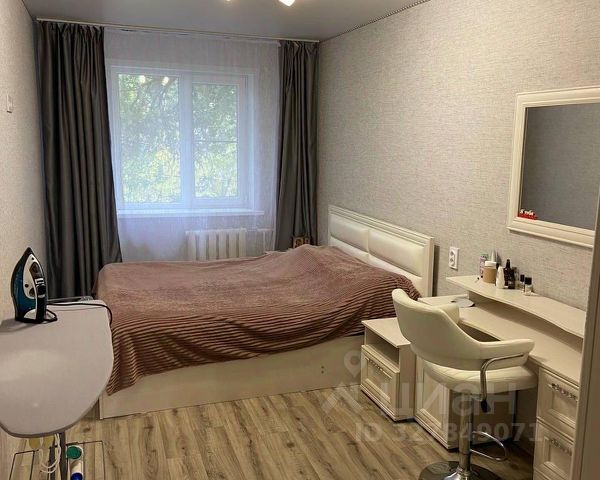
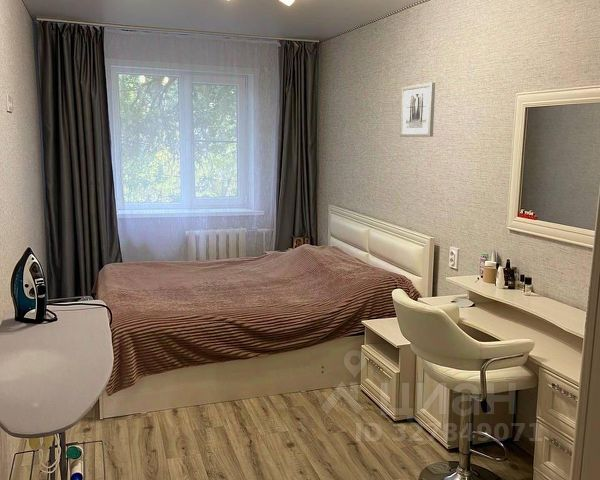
+ wall art [399,82,436,138]
